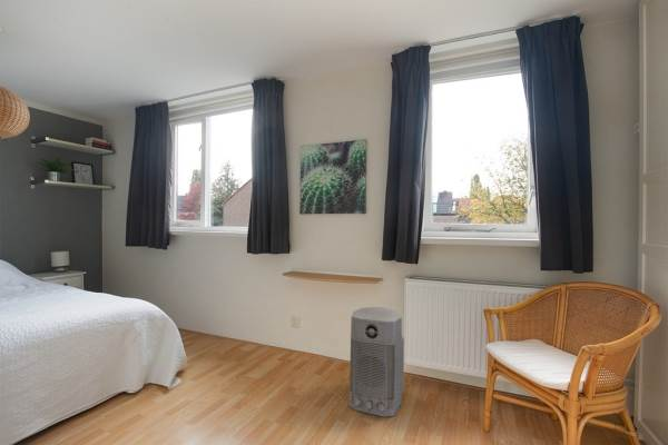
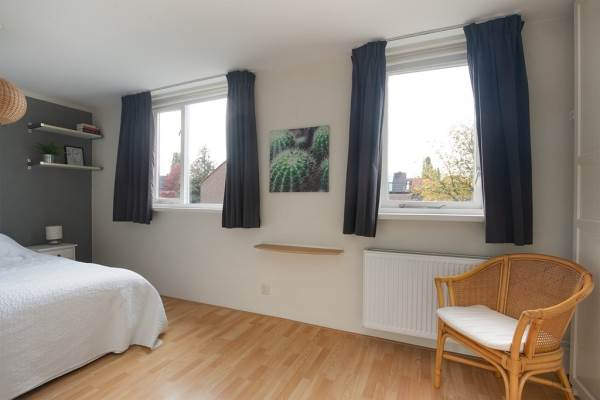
- air purifier [347,306,405,418]
